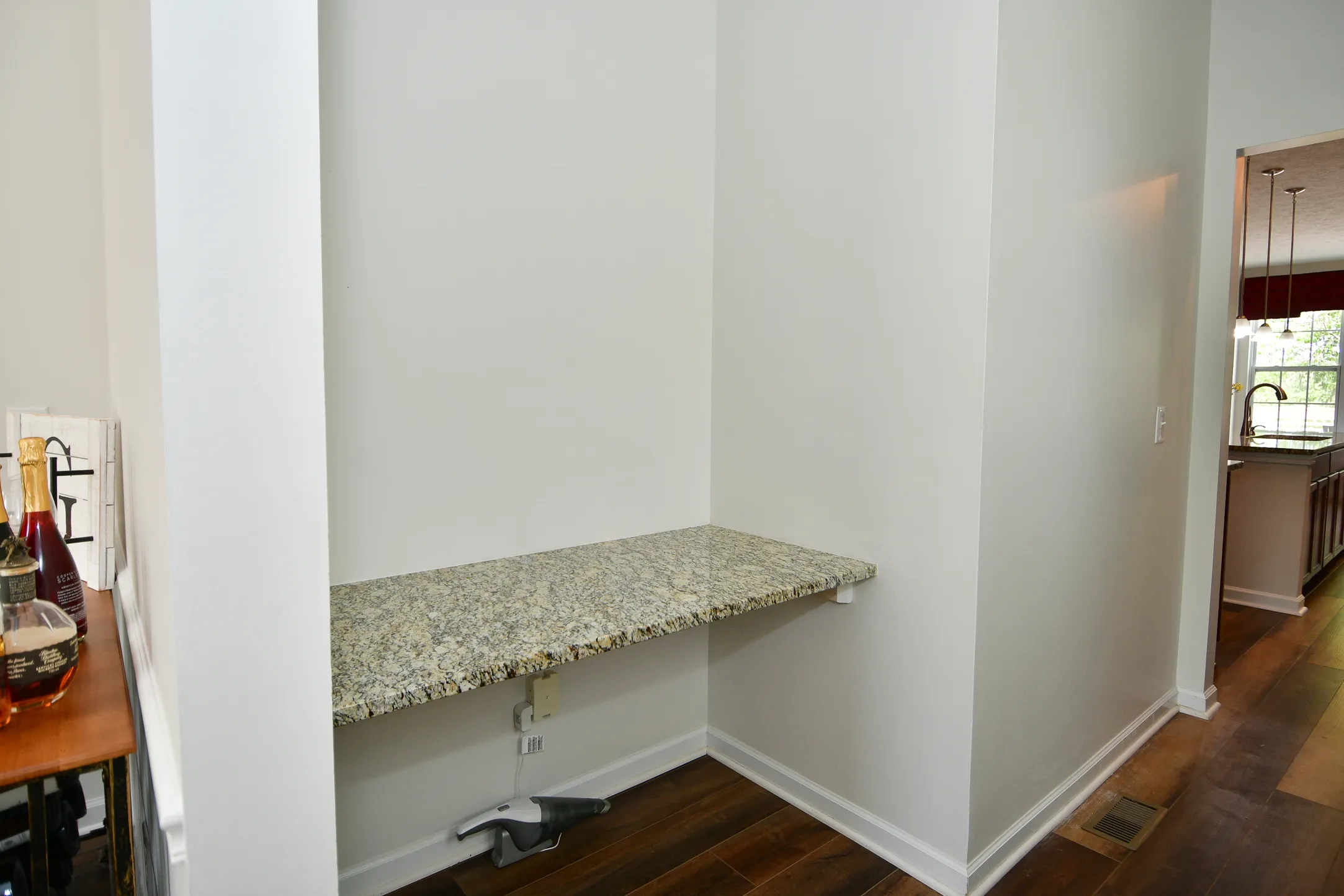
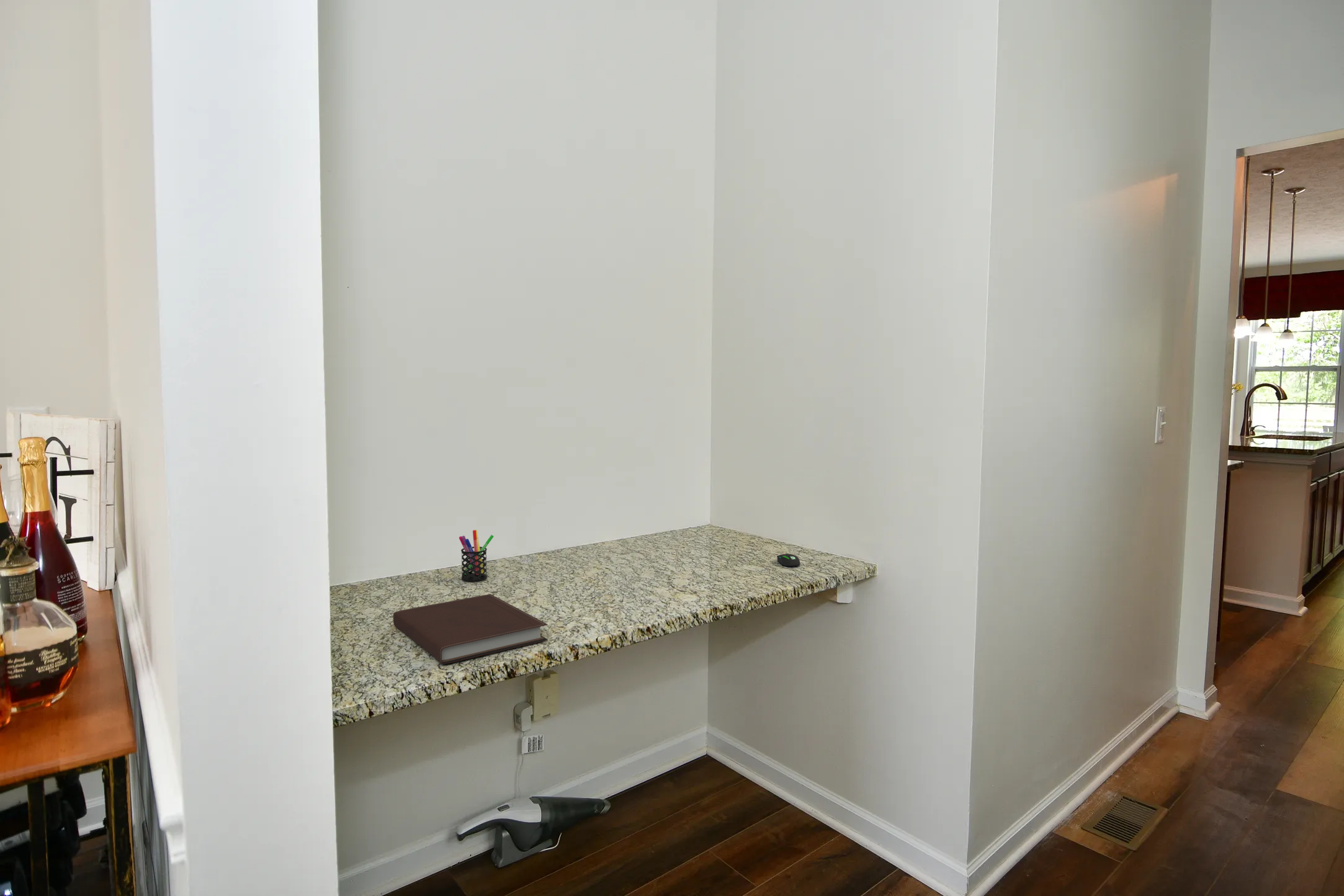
+ pen holder [459,529,495,582]
+ mouse [776,553,800,567]
+ notebook [393,593,549,665]
